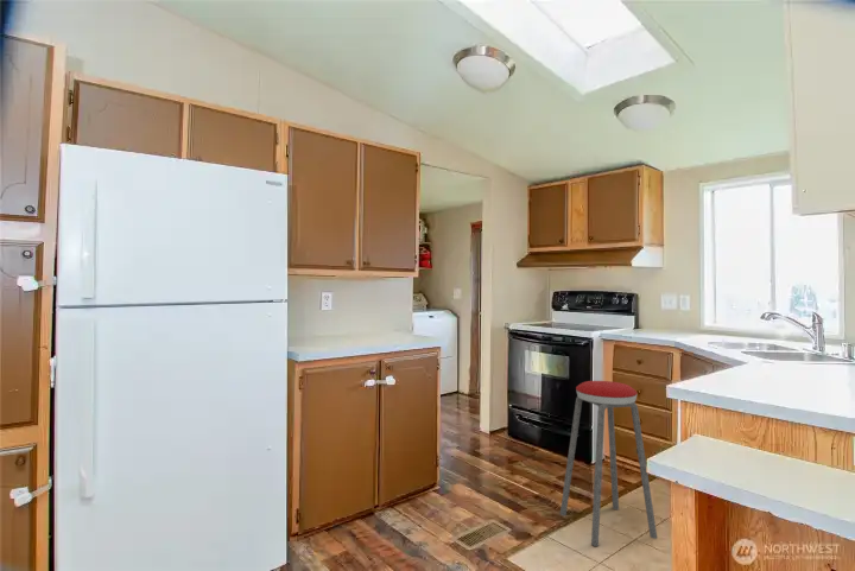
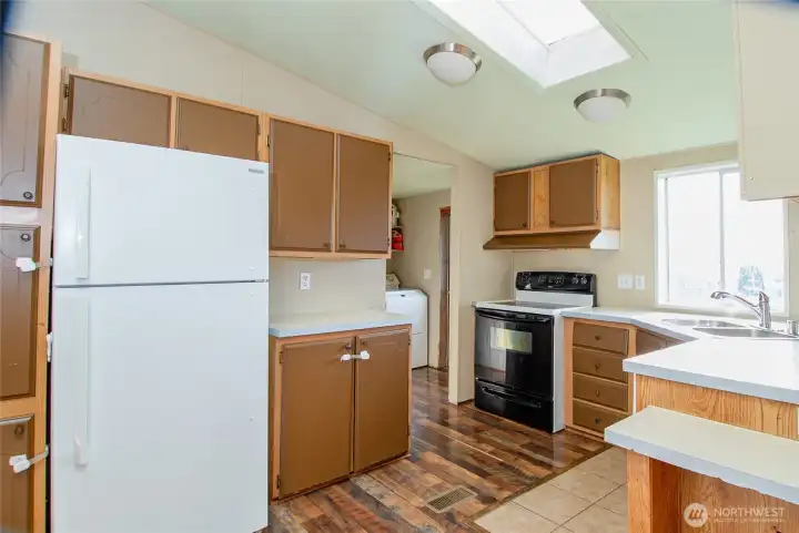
- music stool [559,380,658,547]
